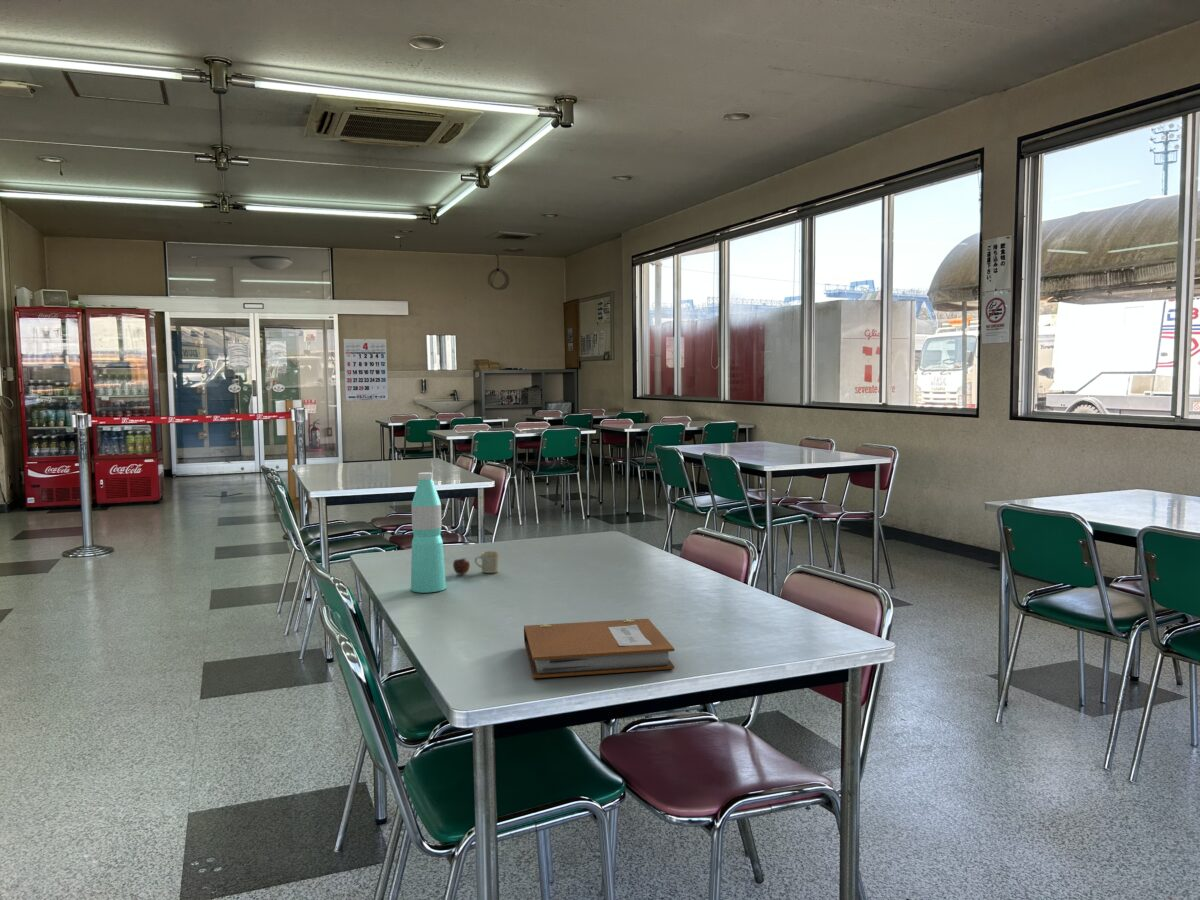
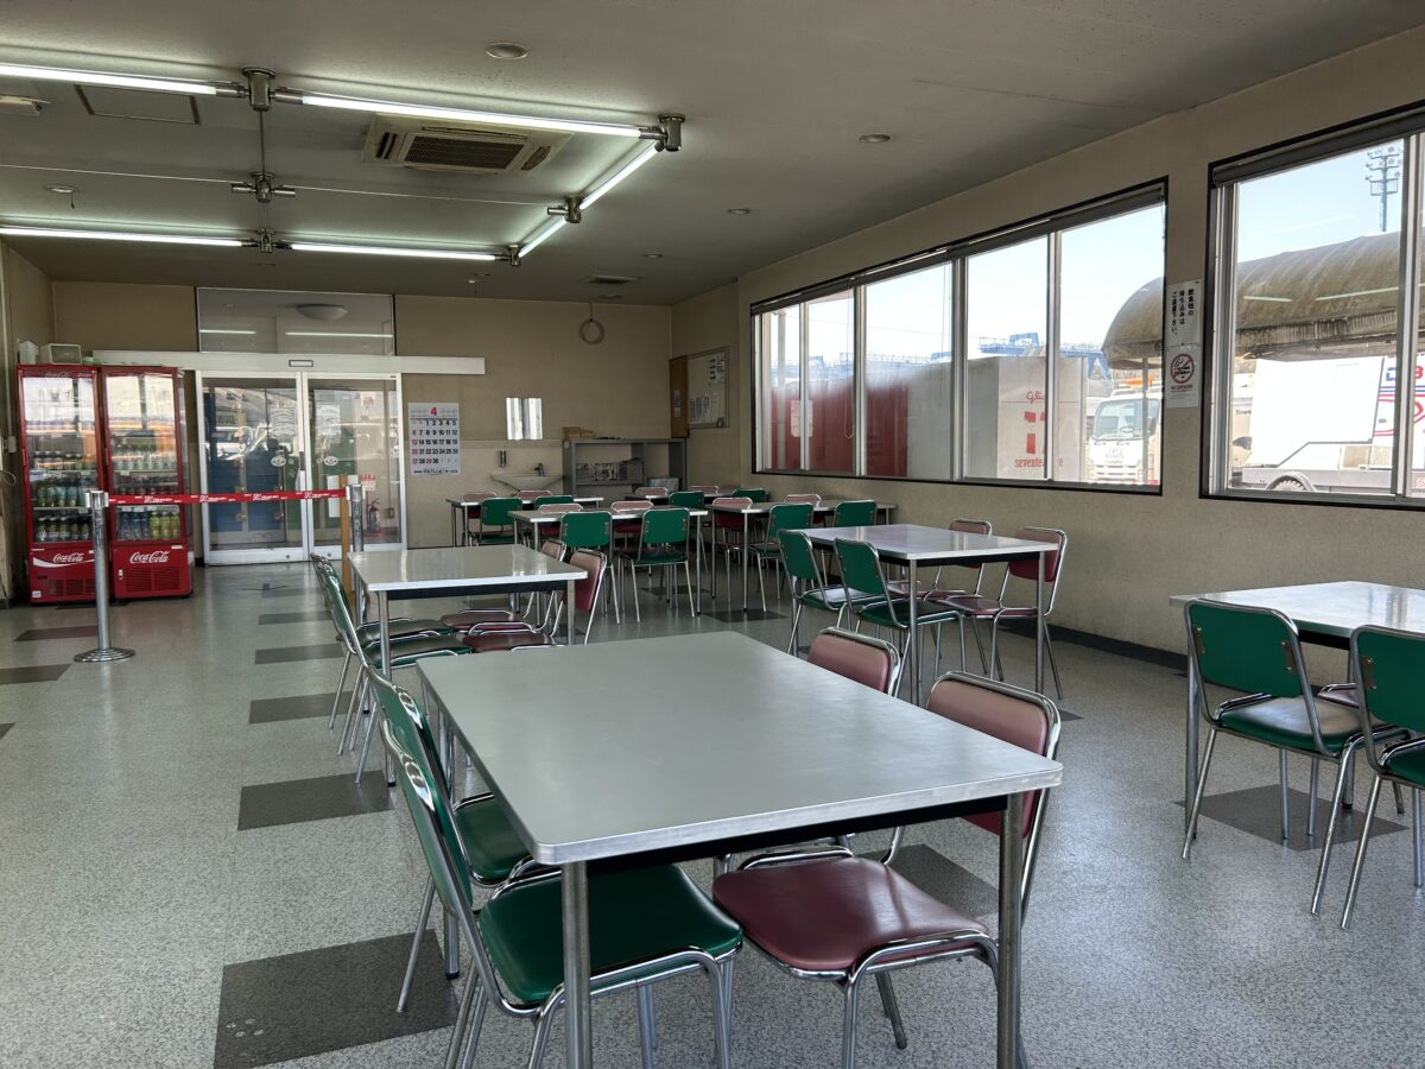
- water bottle [410,471,447,594]
- mug [452,550,500,575]
- notebook [523,618,675,679]
